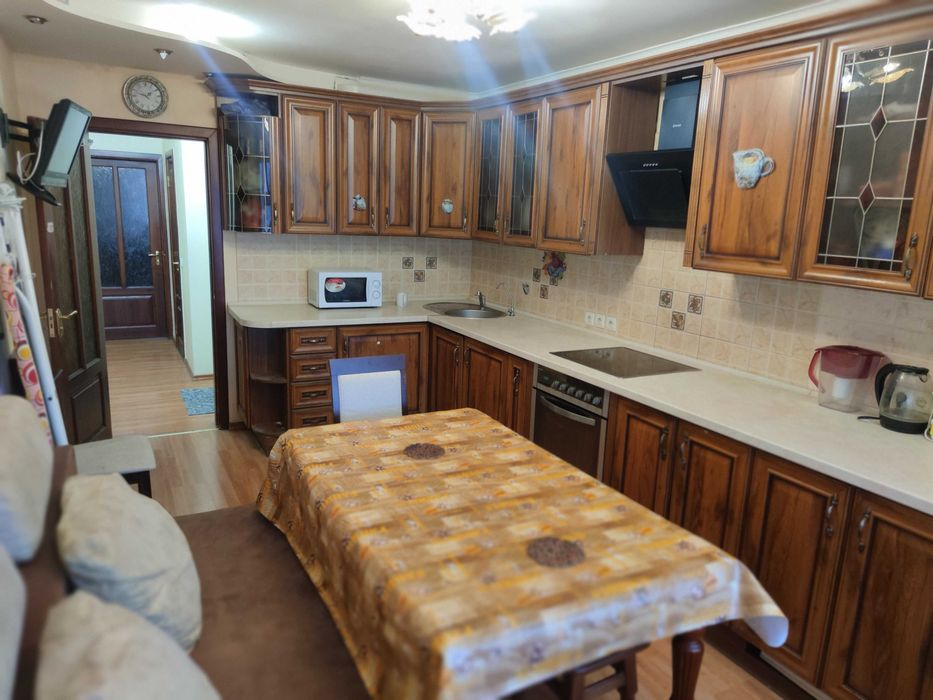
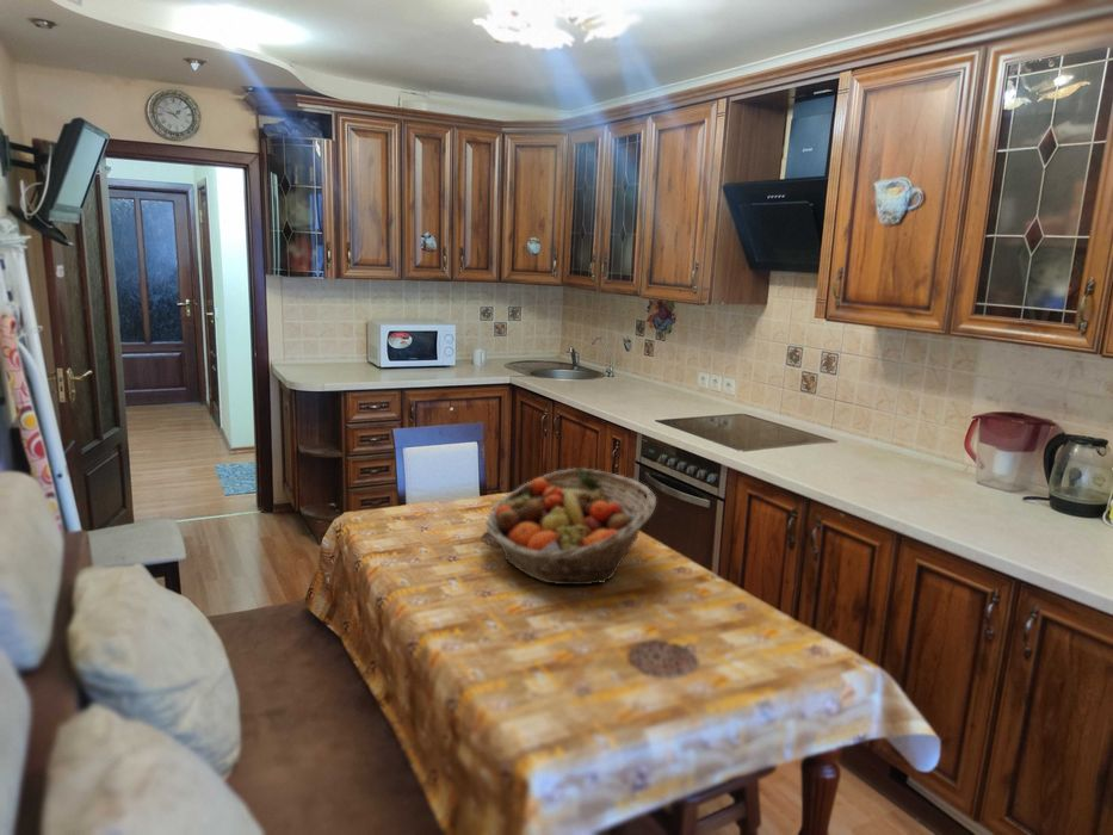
+ fruit basket [484,468,657,586]
